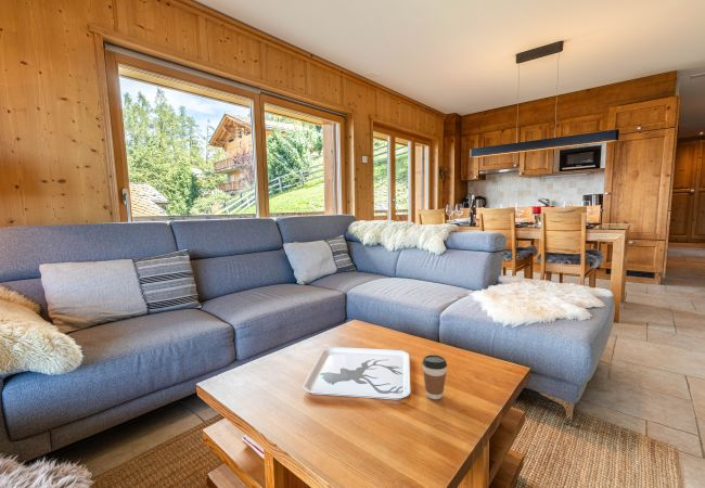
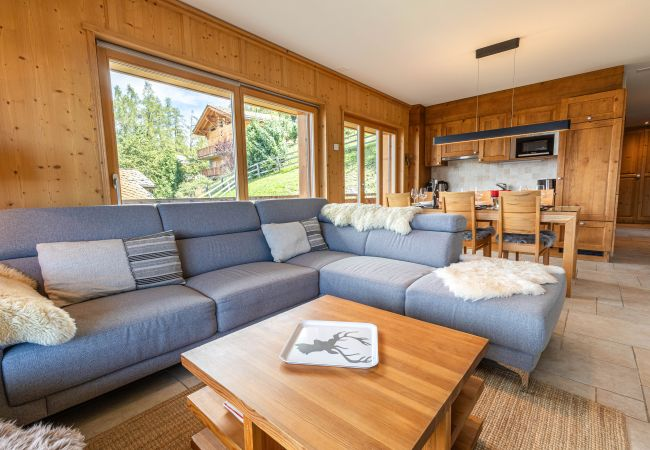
- coffee cup [421,354,448,400]
